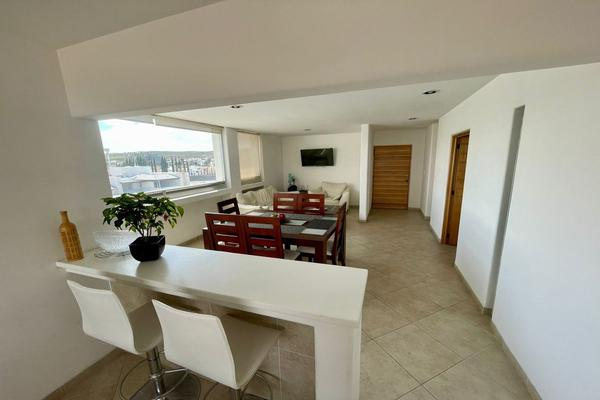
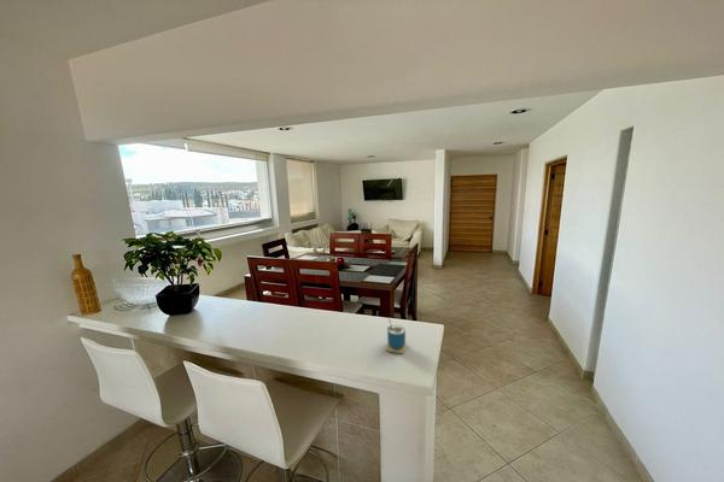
+ cup [385,317,408,354]
